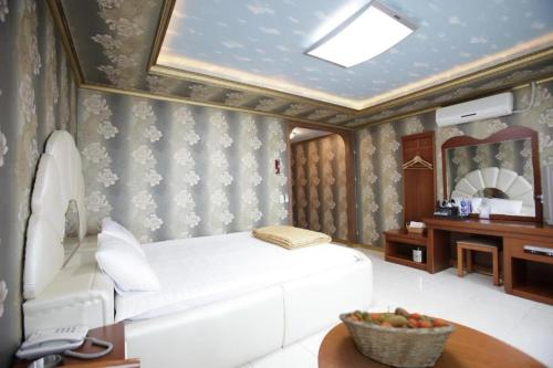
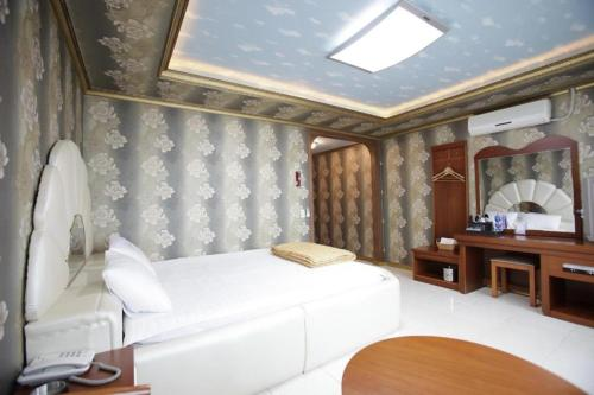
- fruit basket [337,306,457,368]
